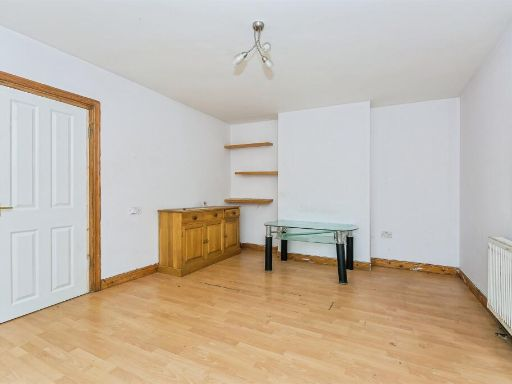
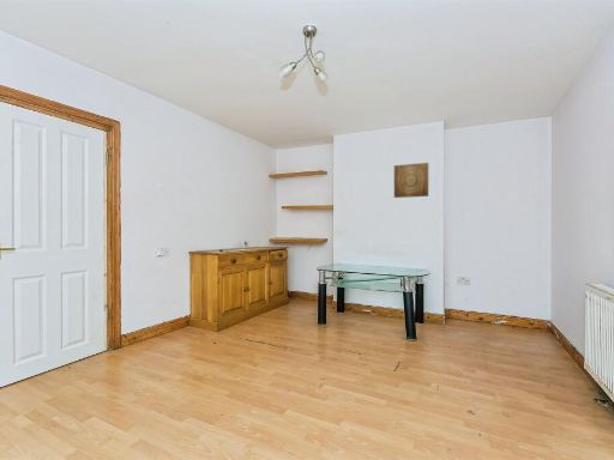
+ wall art [393,162,429,199]
